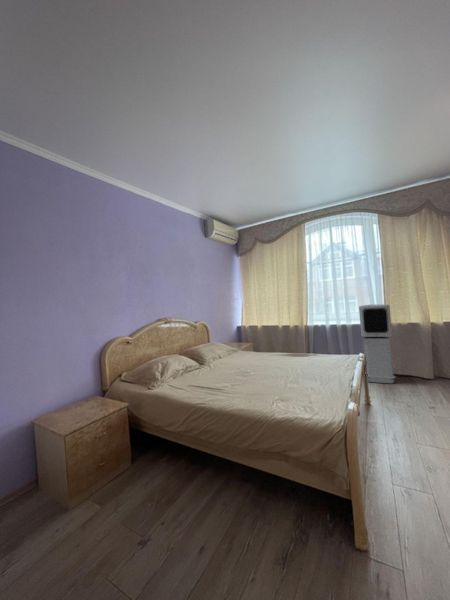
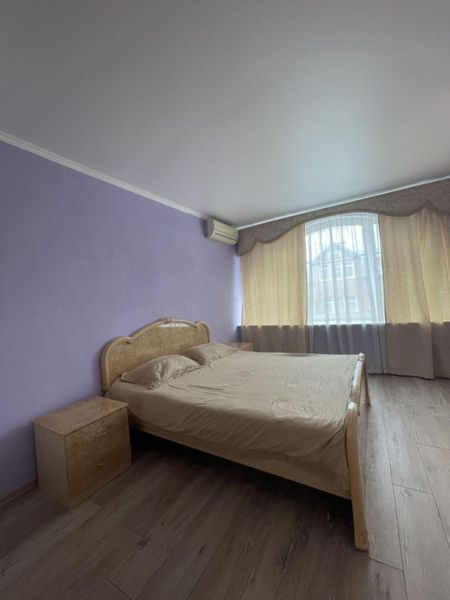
- air purifier [358,304,396,384]
